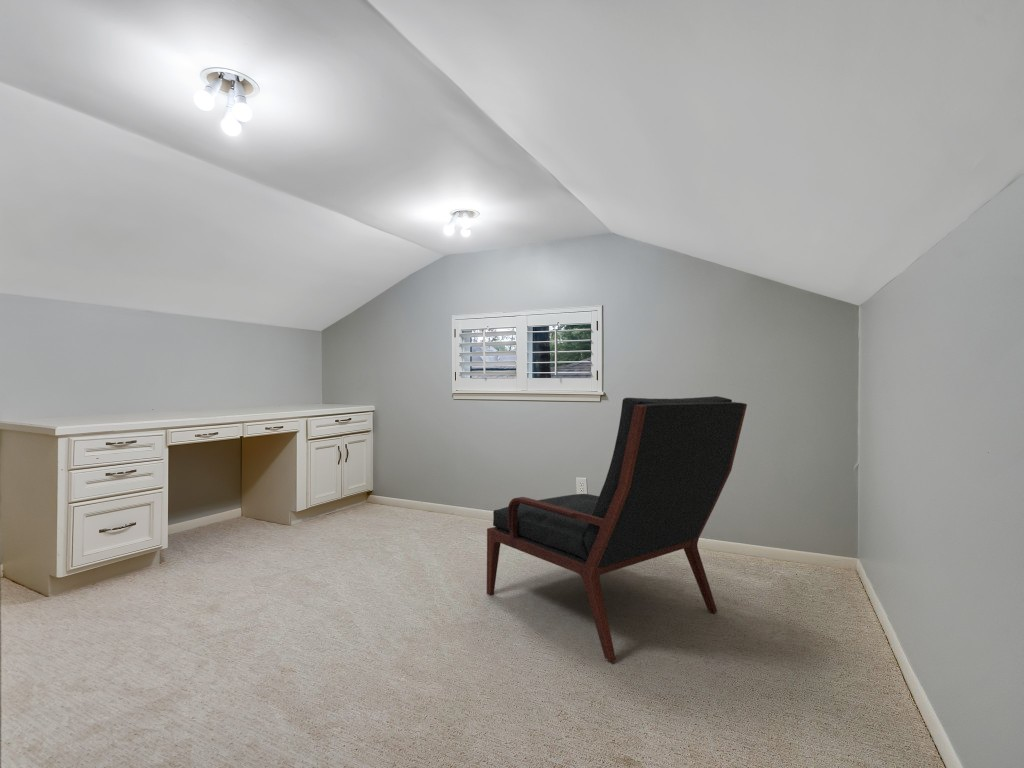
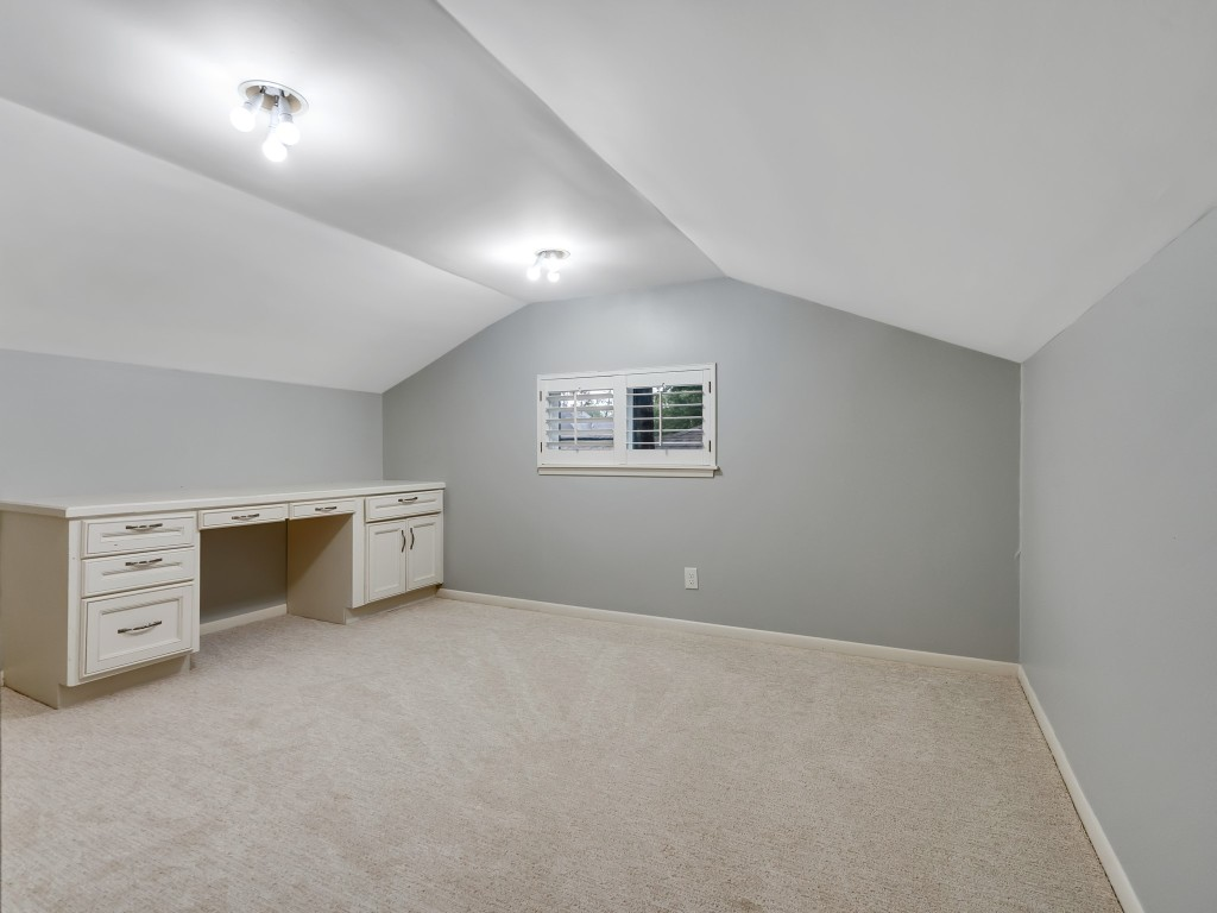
- armchair [486,395,748,662]
